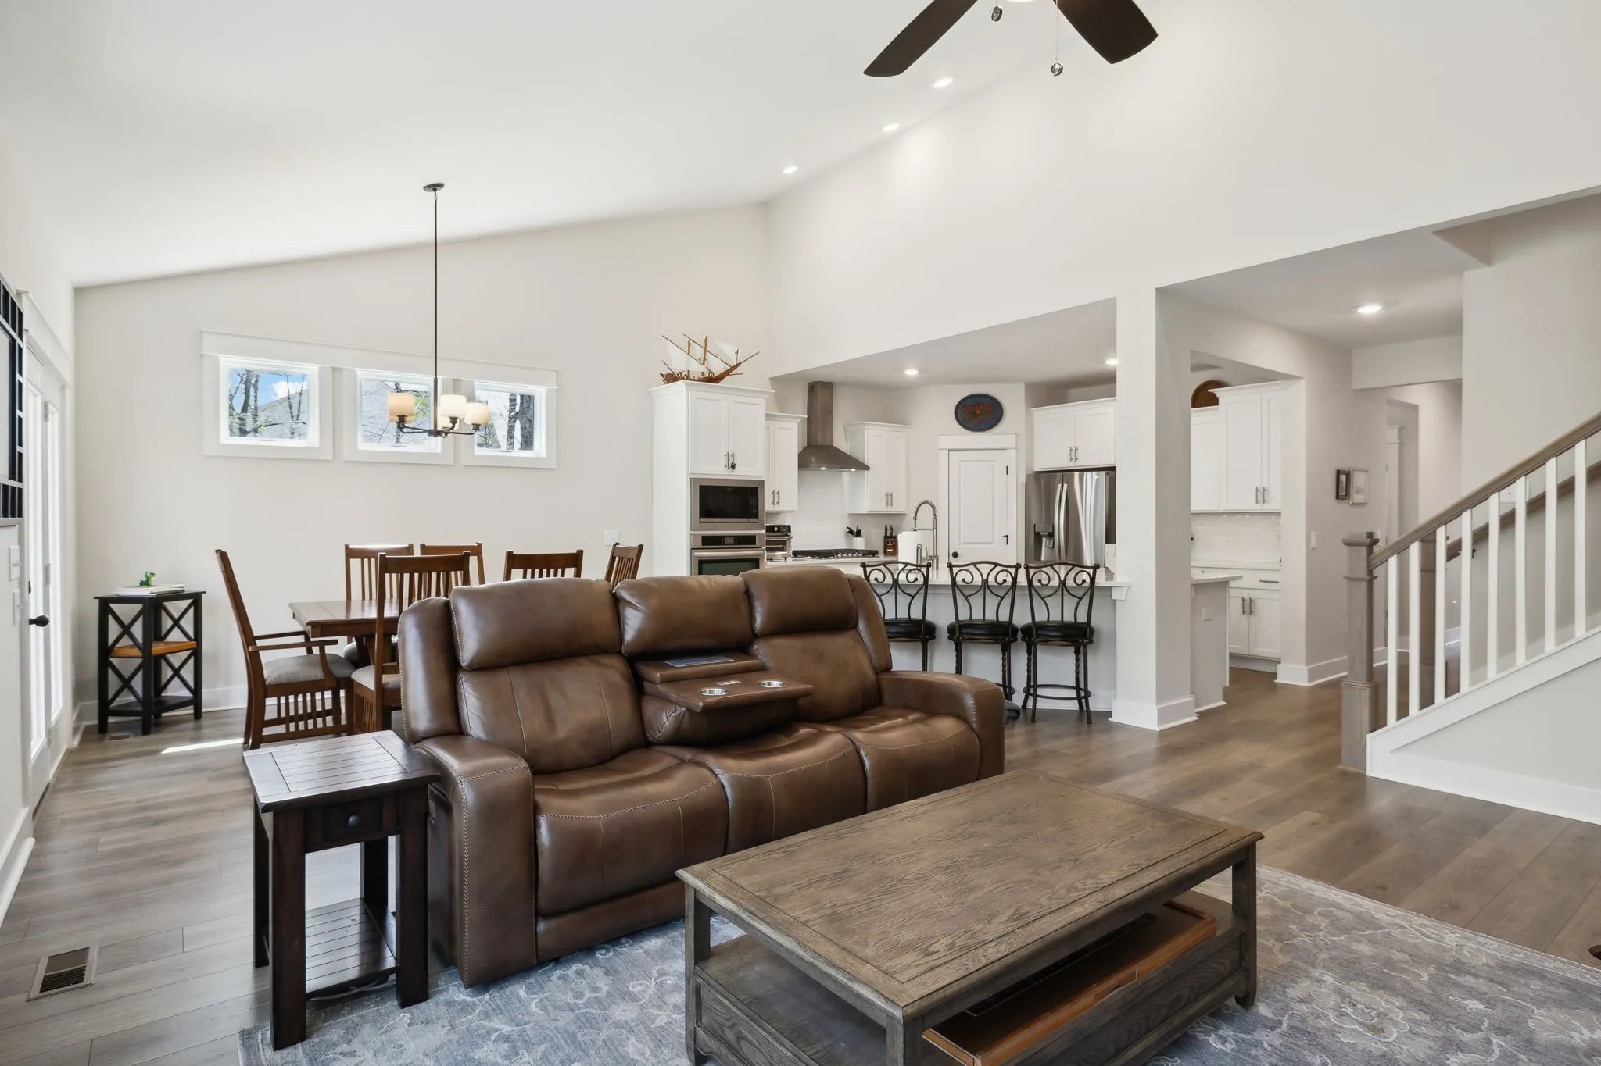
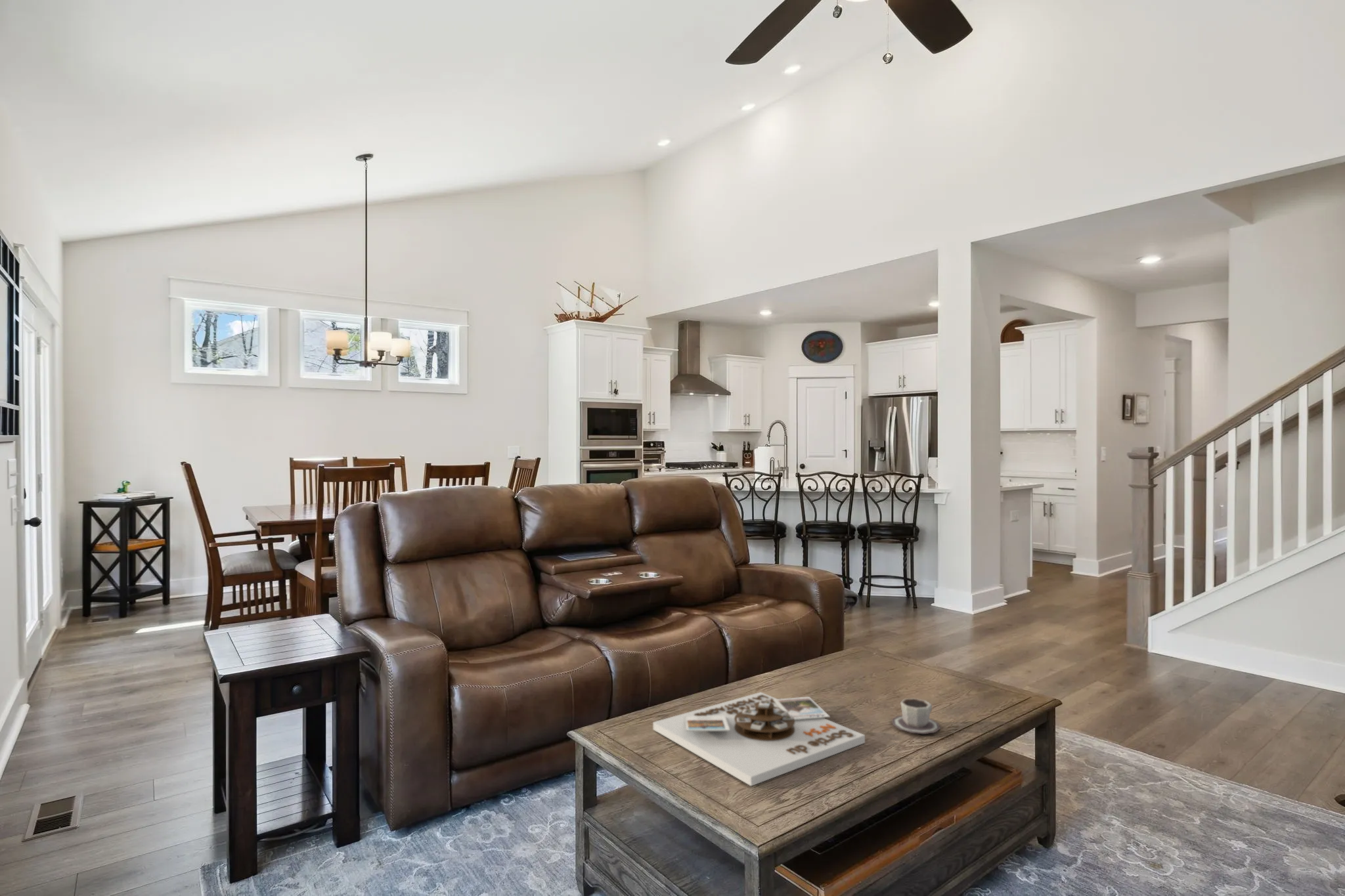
+ cup [891,698,941,735]
+ board game [653,691,866,787]
